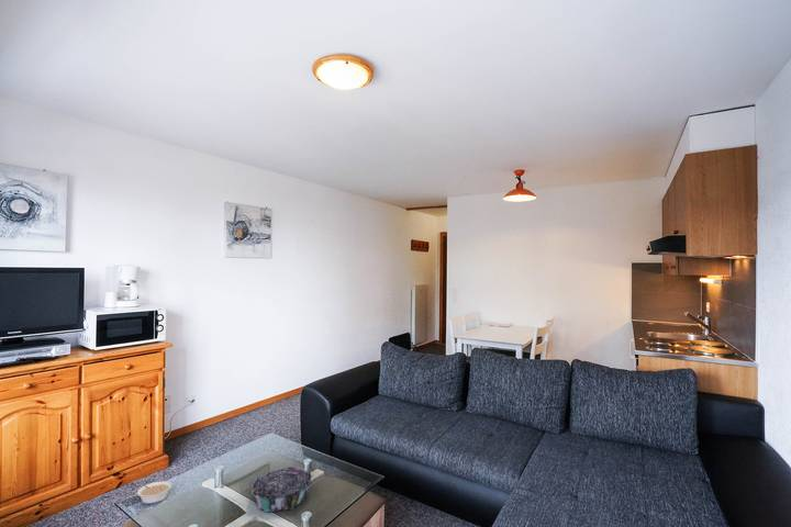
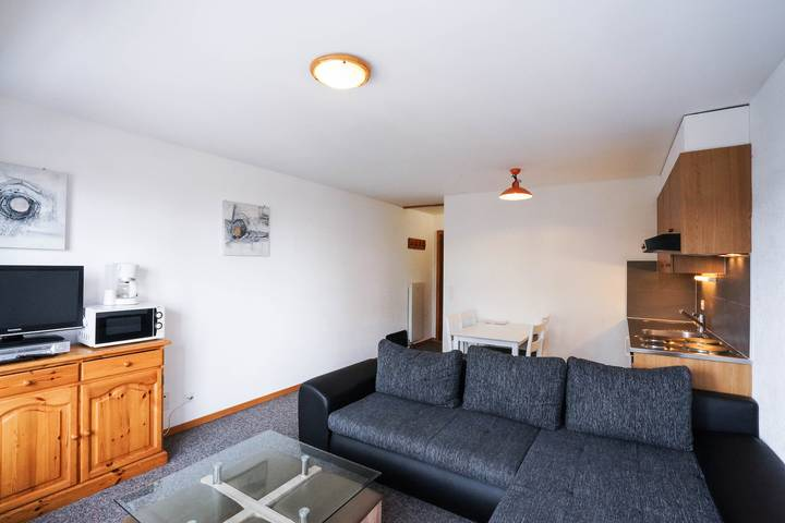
- decorative bowl [249,466,312,513]
- legume [136,480,172,505]
